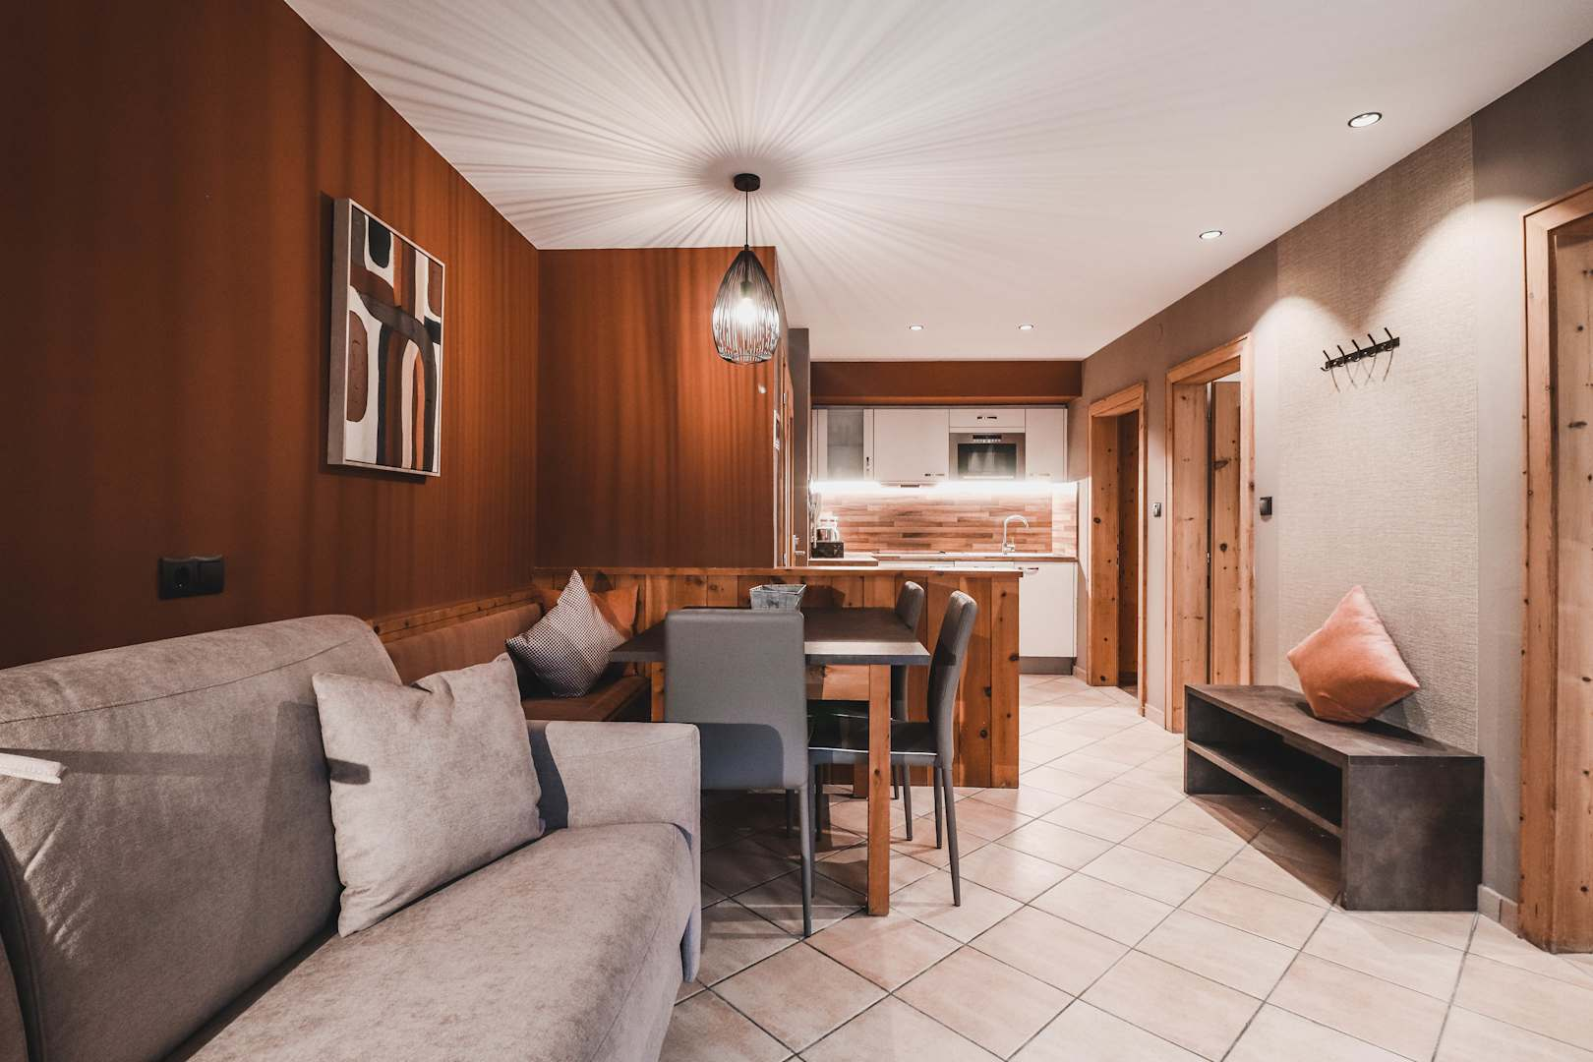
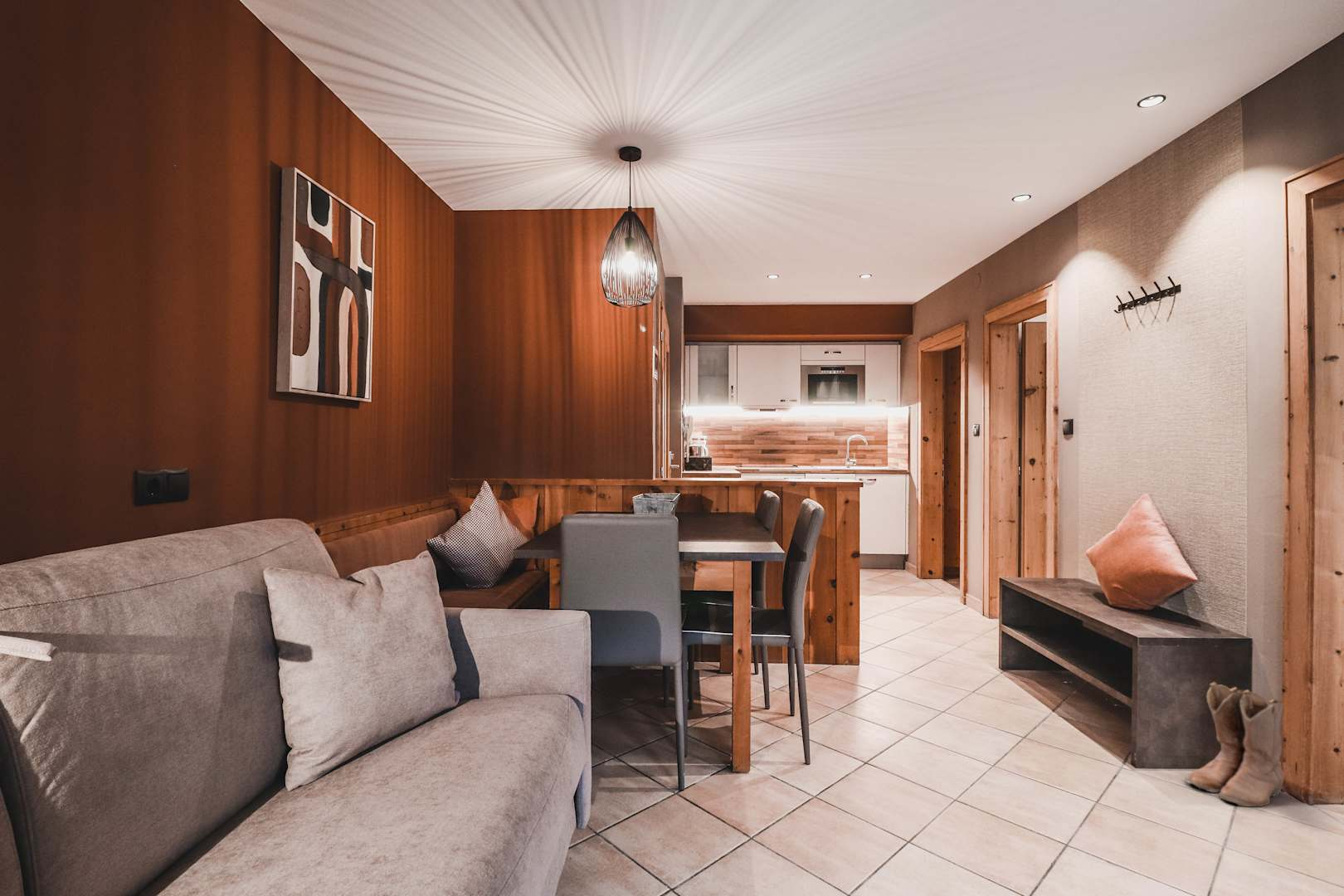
+ boots [1184,681,1286,807]
